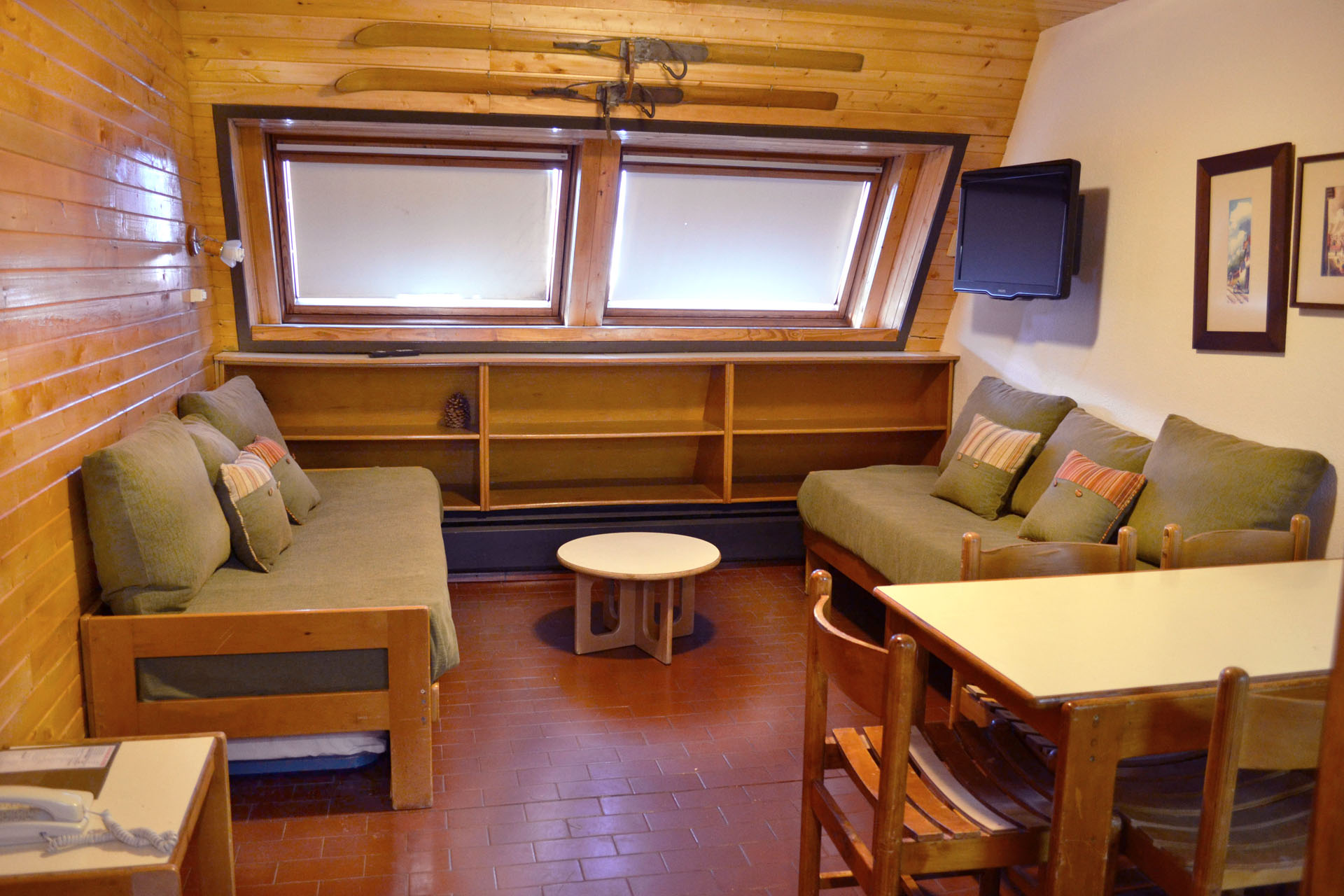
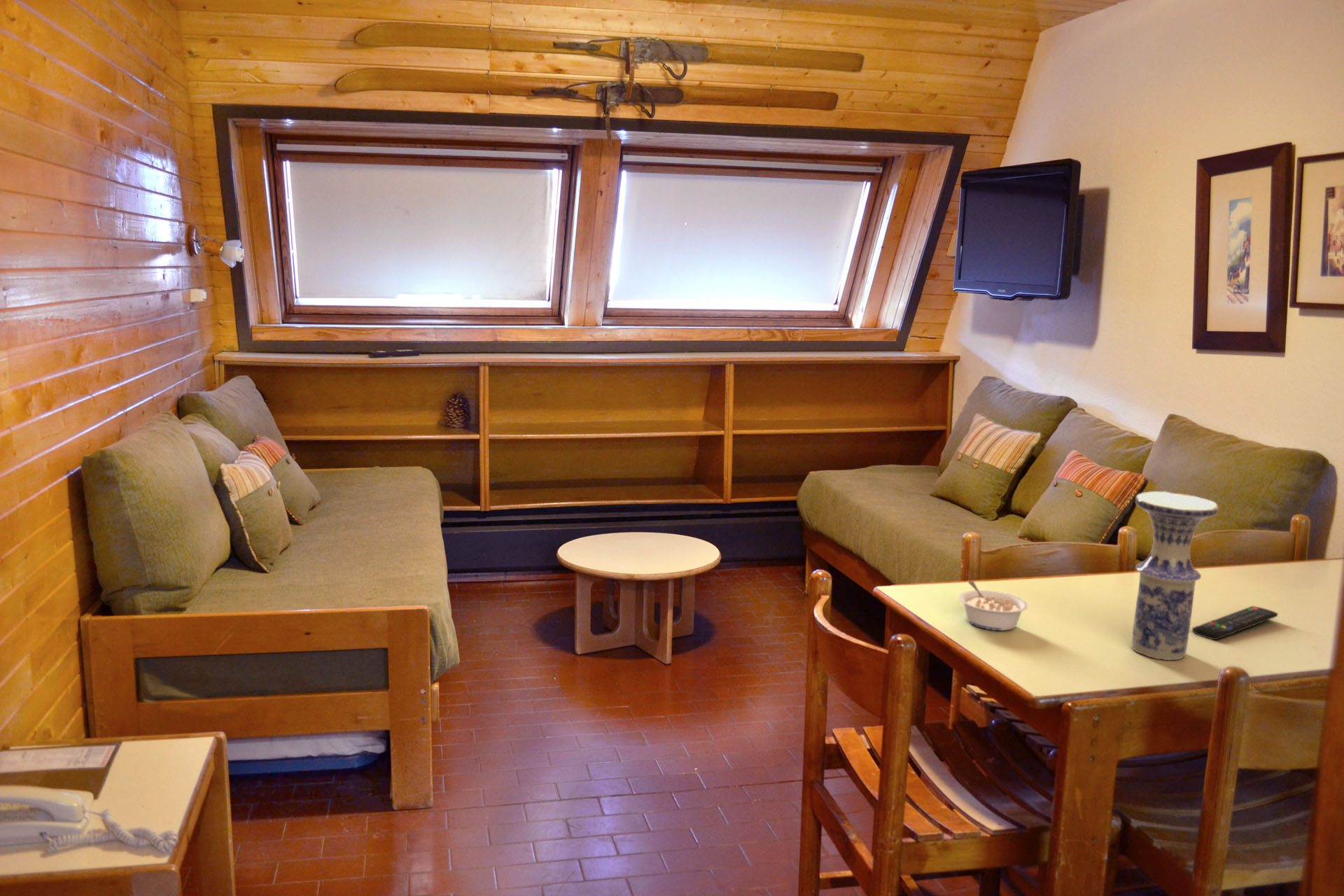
+ vase [1131,491,1219,661]
+ legume [958,580,1028,631]
+ remote control [1191,605,1279,640]
